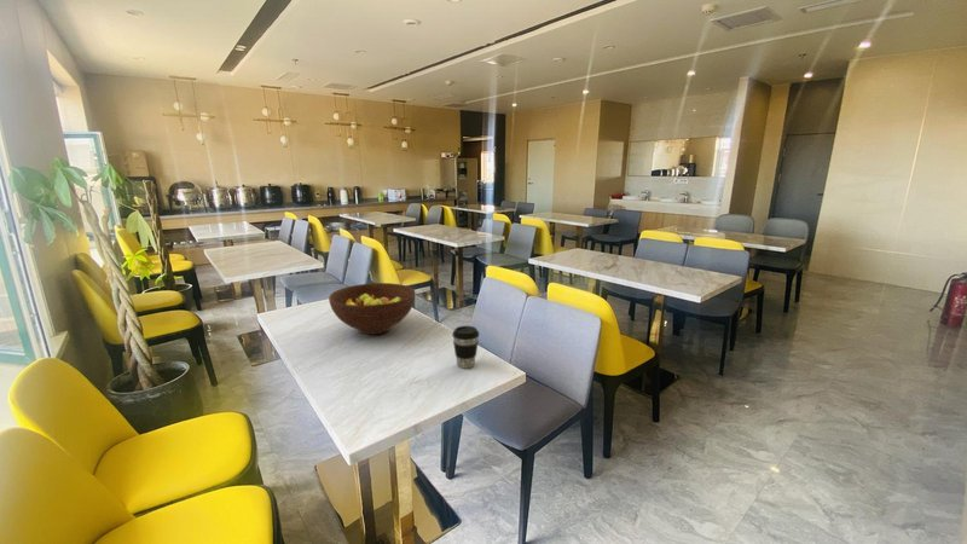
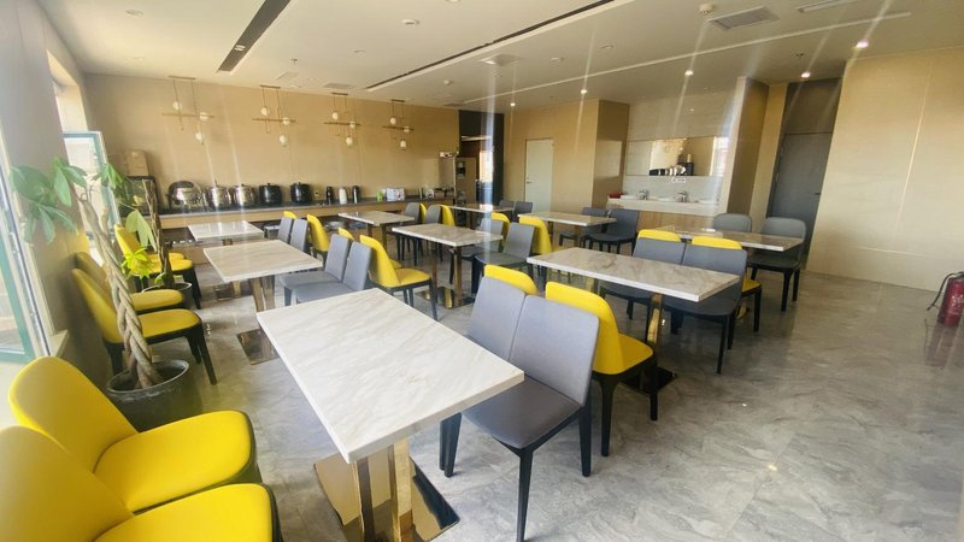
- coffee cup [452,325,480,369]
- fruit bowl [328,282,417,336]
